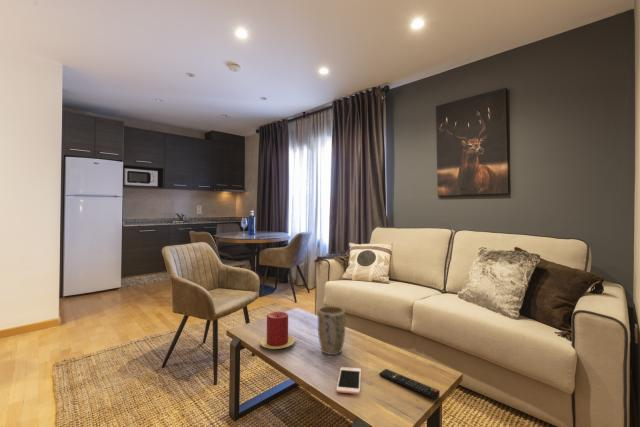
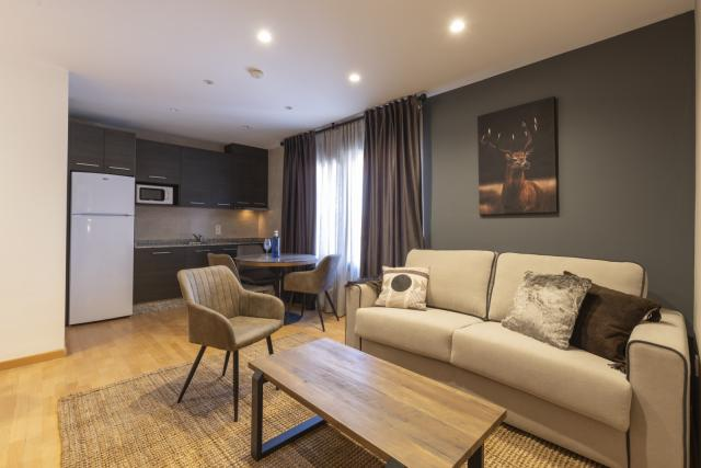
- plant pot [317,305,346,356]
- candle [259,311,296,350]
- remote control [378,368,441,400]
- cell phone [335,366,362,395]
